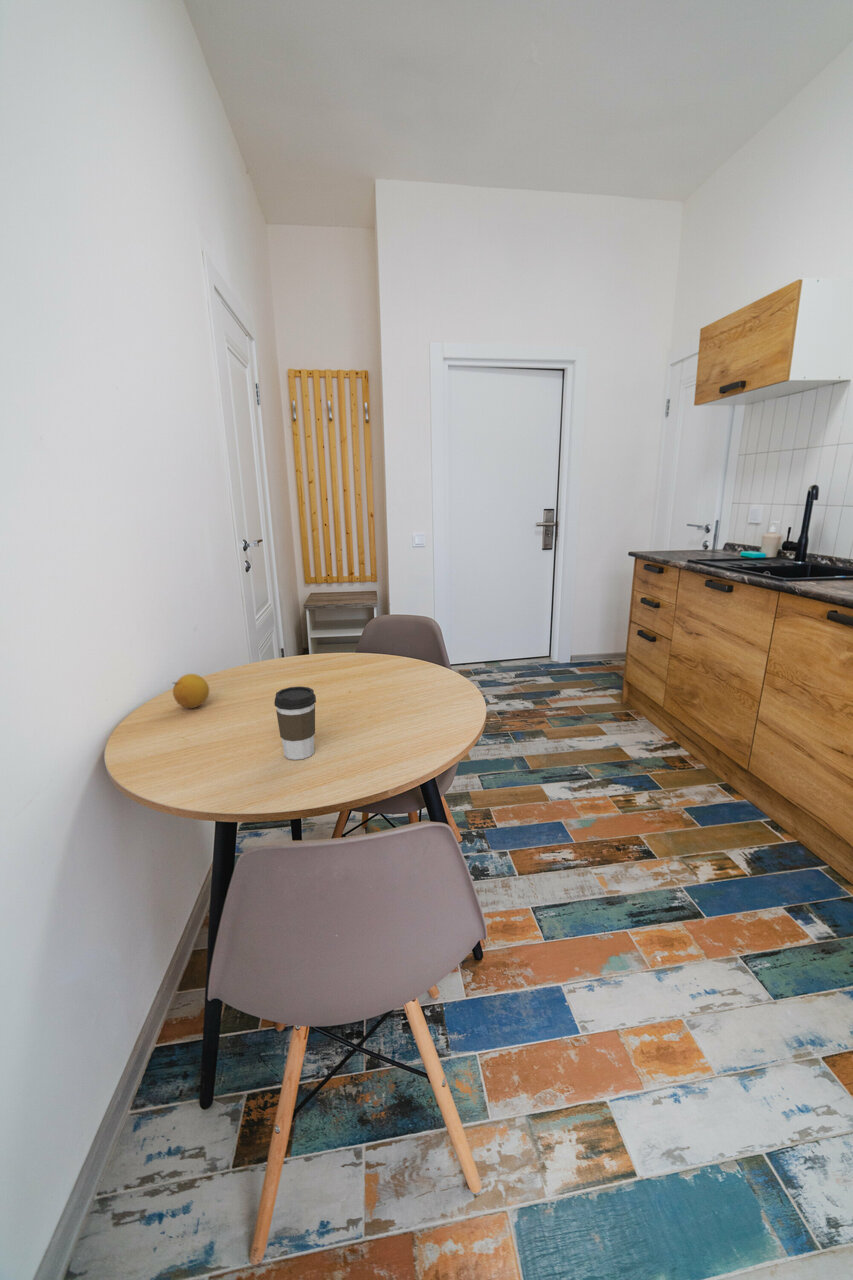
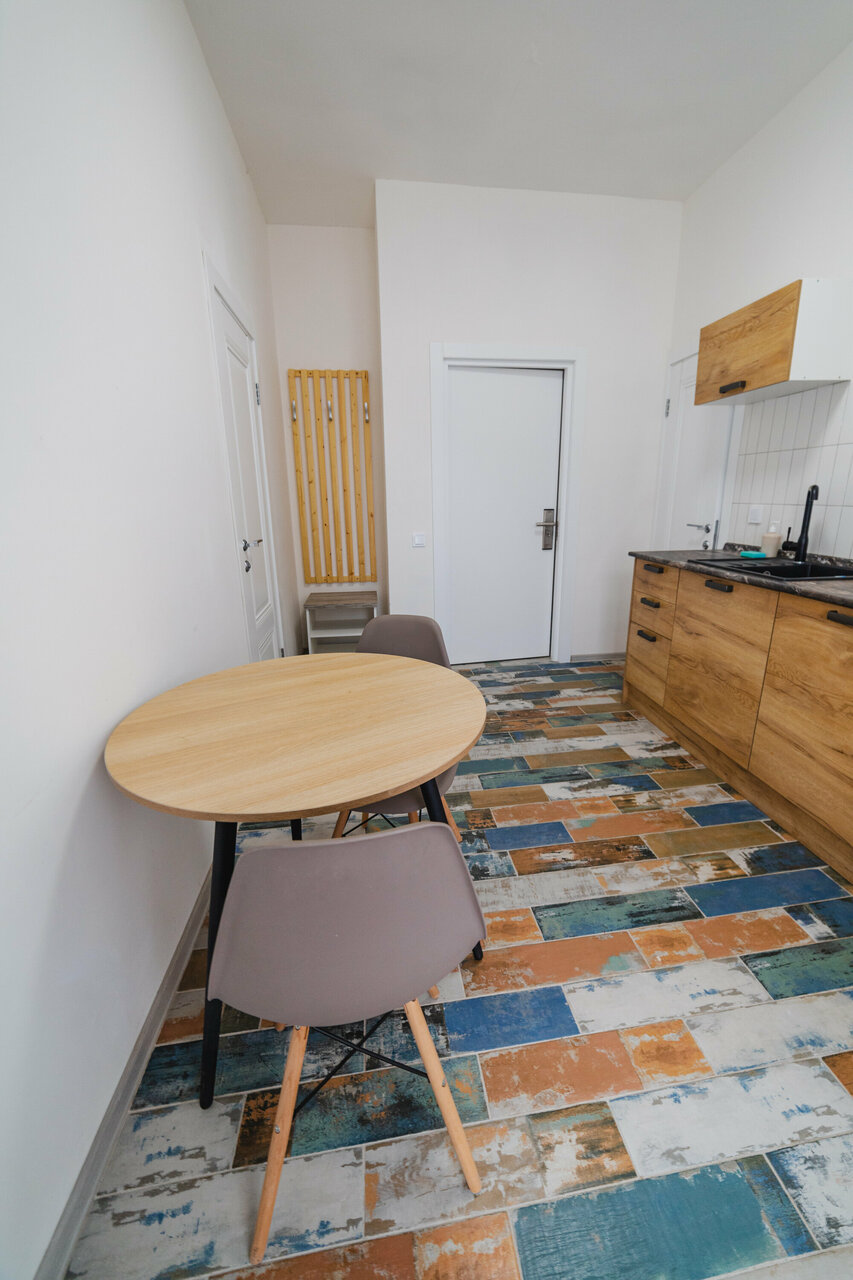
- fruit [171,673,210,709]
- coffee cup [273,685,317,761]
